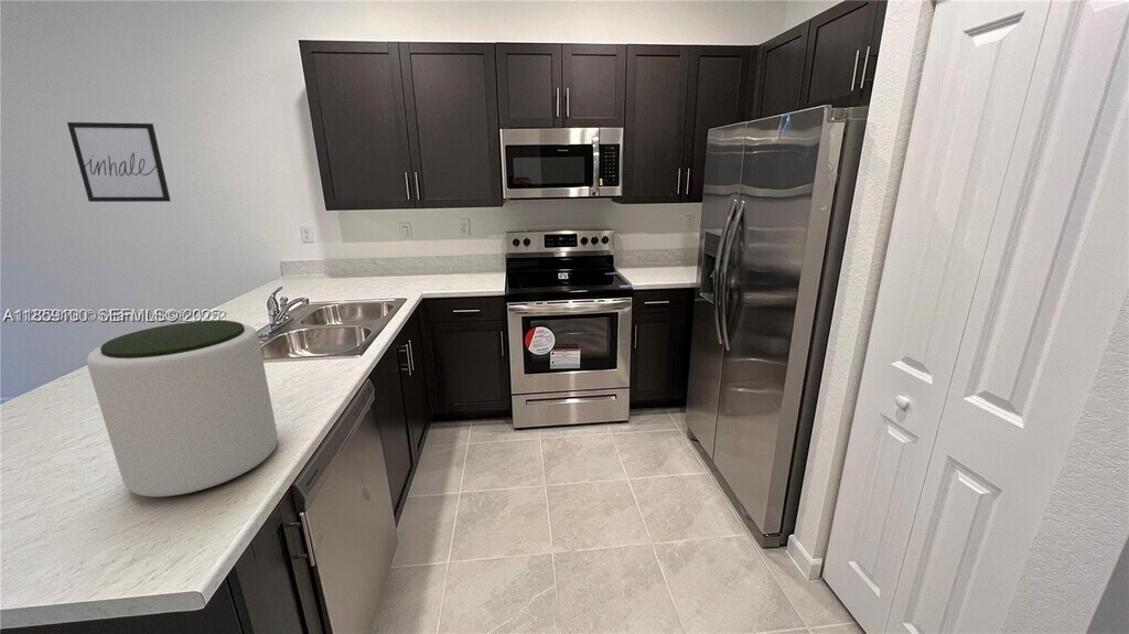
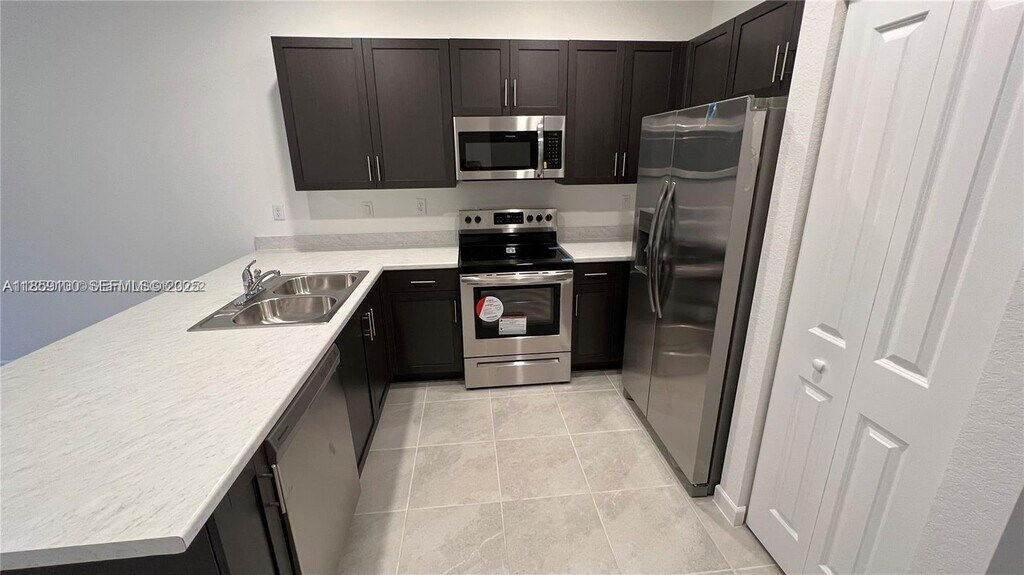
- plant pot [86,320,279,497]
- wall art [66,121,172,203]
